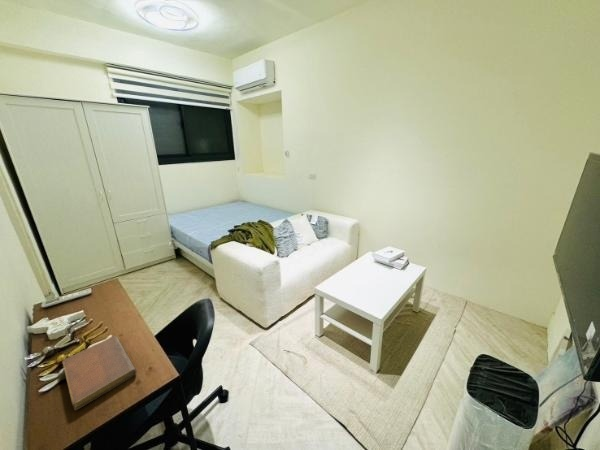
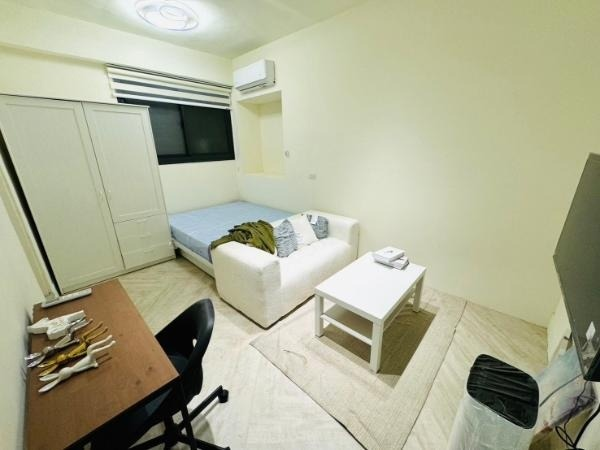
- notebook [61,335,137,411]
